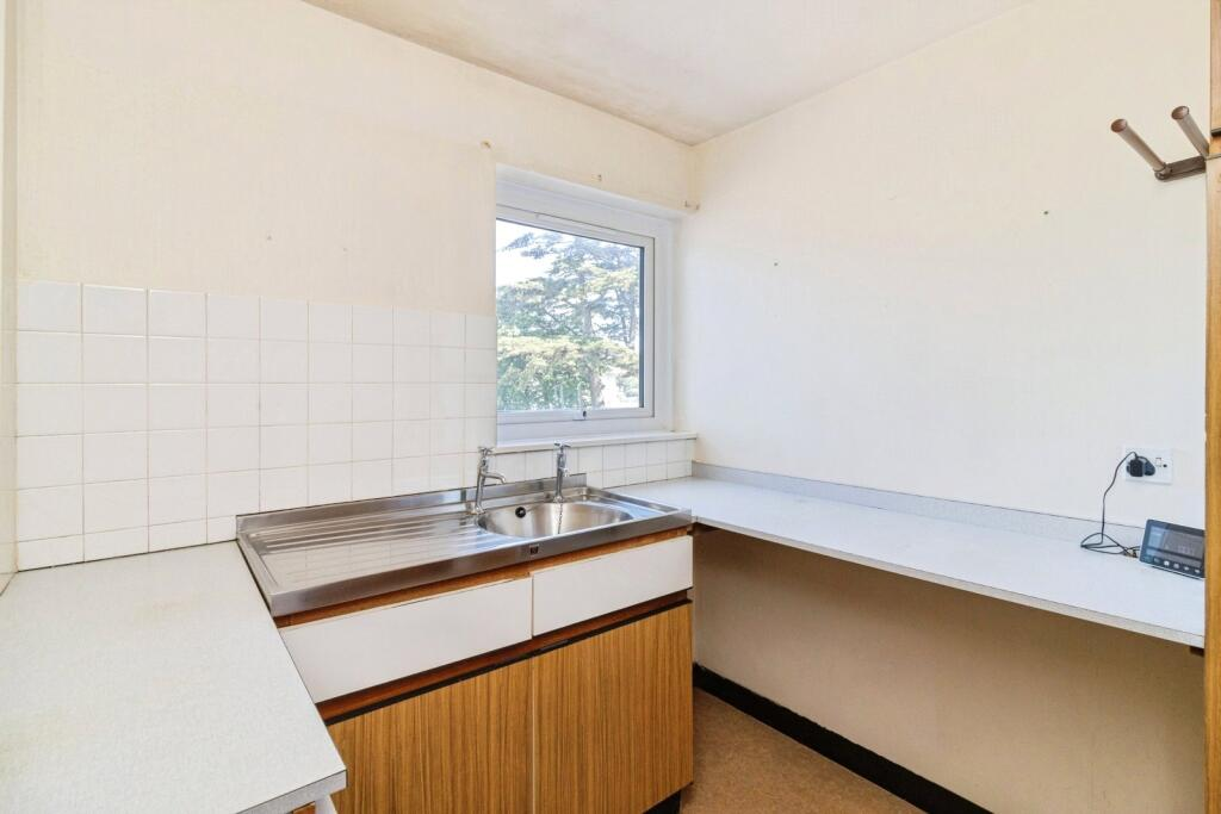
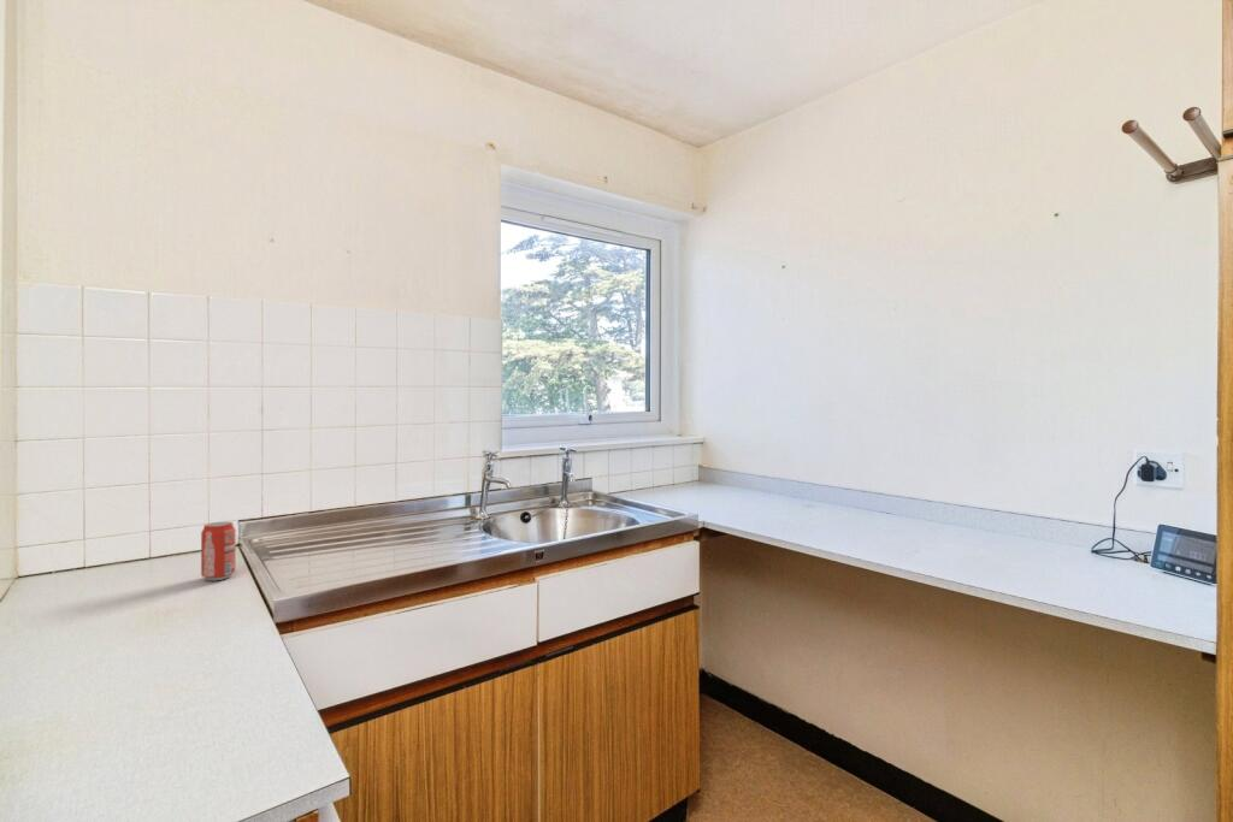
+ beverage can [200,521,237,581]
